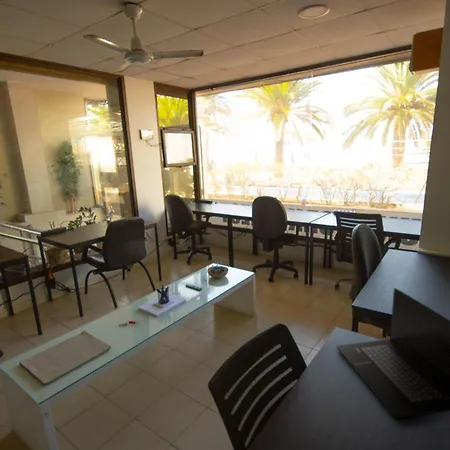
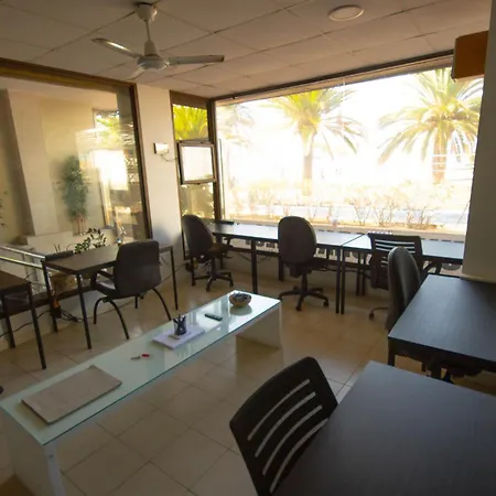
- laptop [336,287,450,420]
